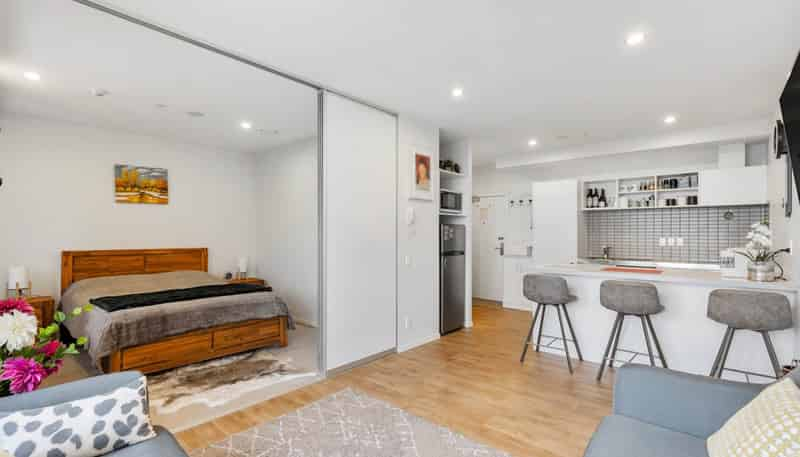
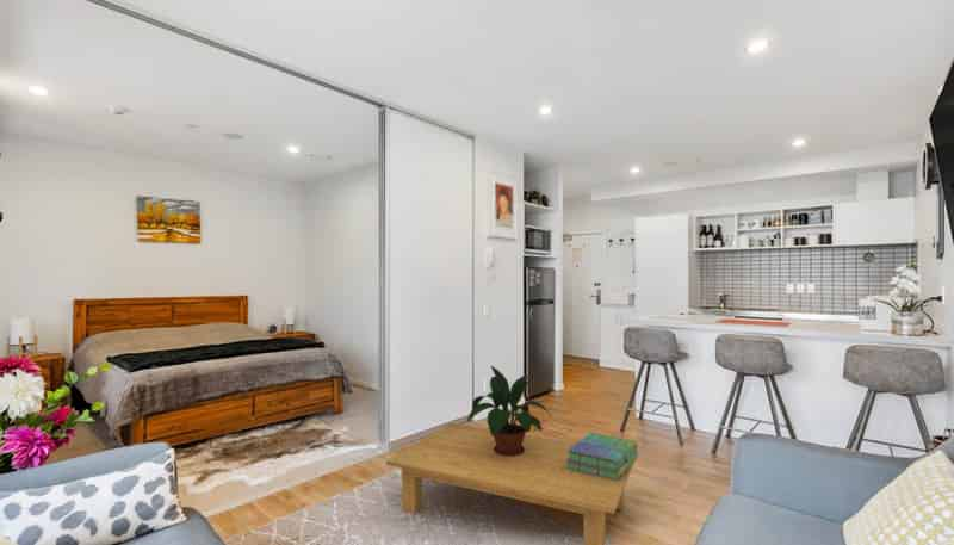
+ stack of books [565,431,639,481]
+ coffee table [385,422,637,545]
+ potted plant [466,365,551,457]
